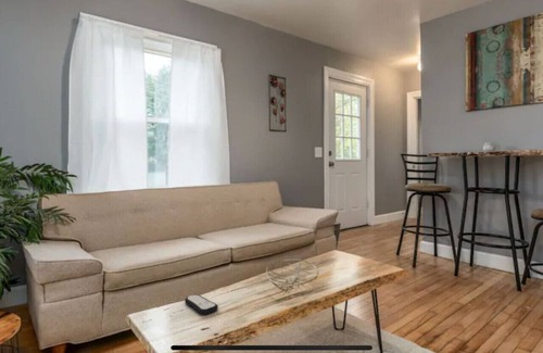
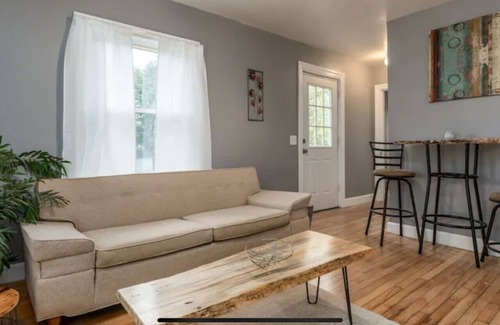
- remote control [184,293,219,316]
